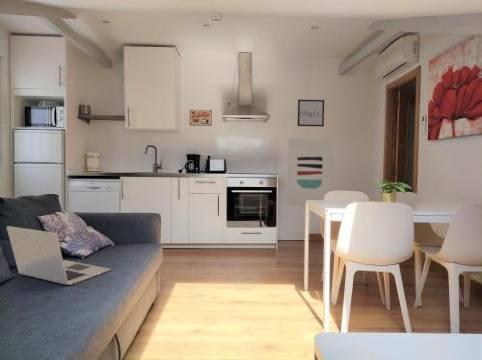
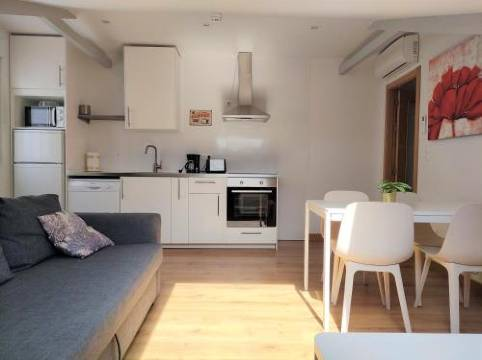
- wall art [297,99,325,127]
- laptop [6,225,111,286]
- wall art [286,138,334,207]
